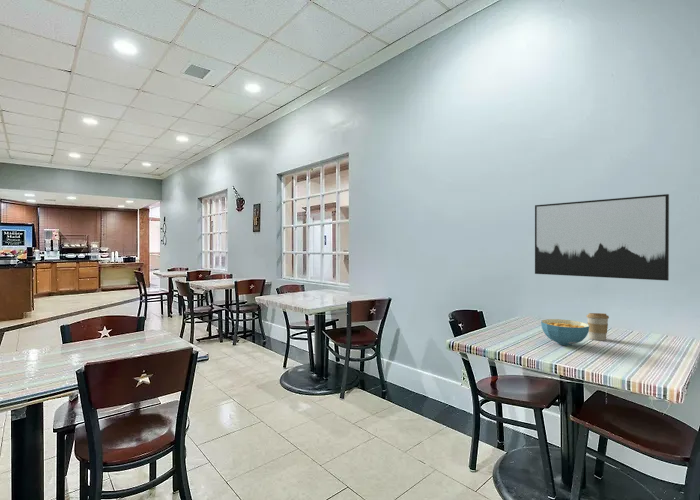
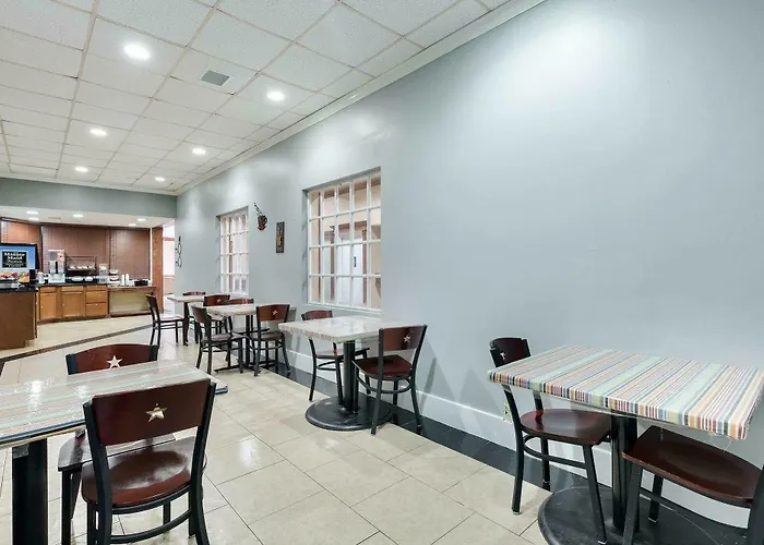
- wall art [534,193,670,282]
- cereal bowl [540,318,589,346]
- coffee cup [586,312,610,341]
